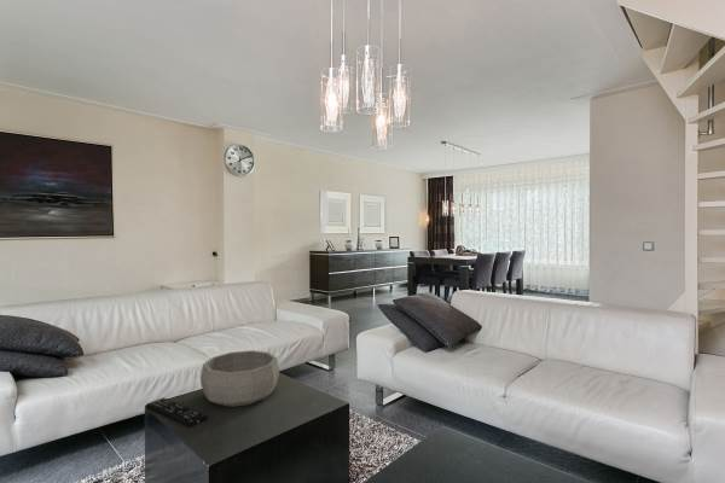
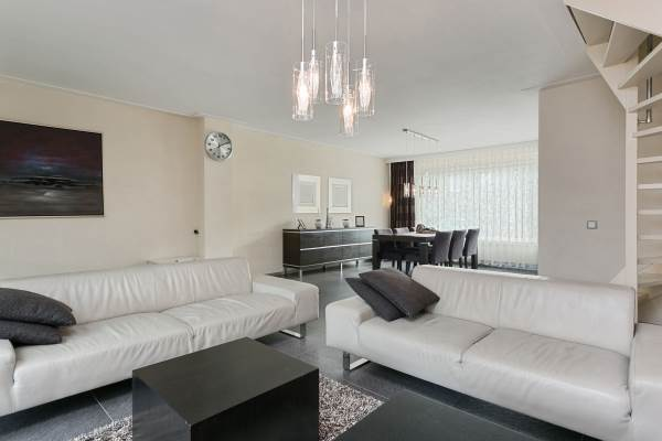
- decorative bowl [199,349,280,408]
- remote control [145,396,208,429]
